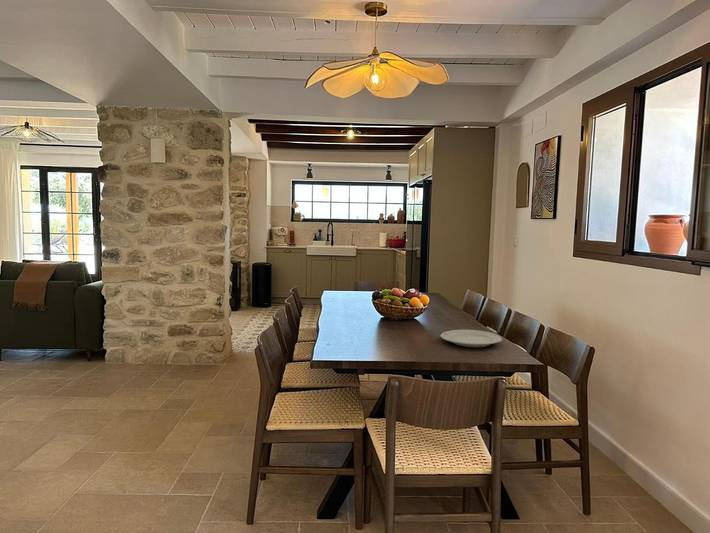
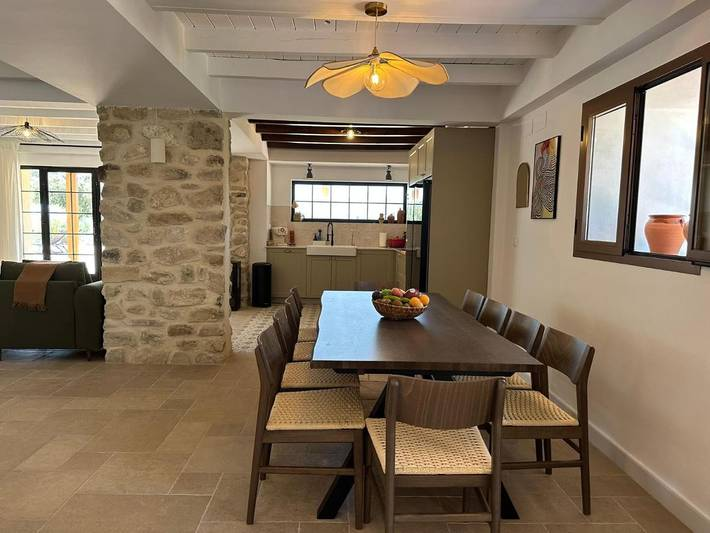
- chinaware [440,329,503,348]
